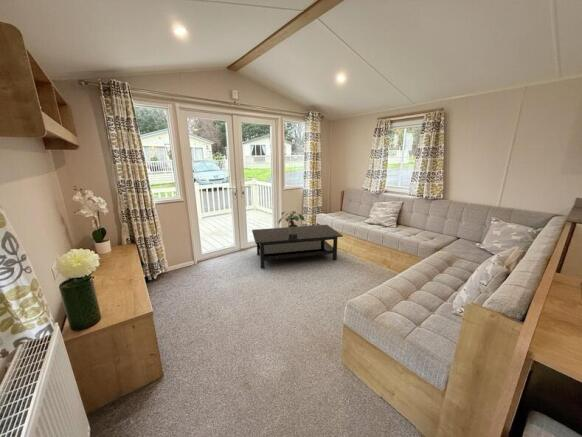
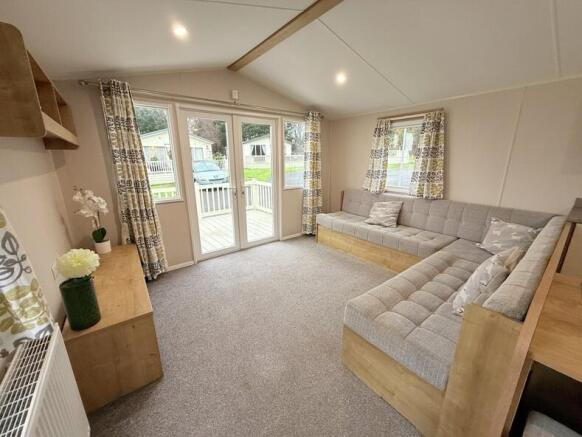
- potted plant [277,210,305,235]
- coffee table [251,224,344,269]
